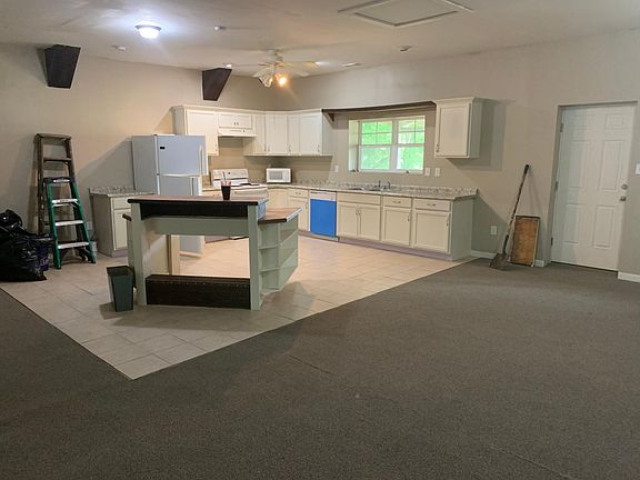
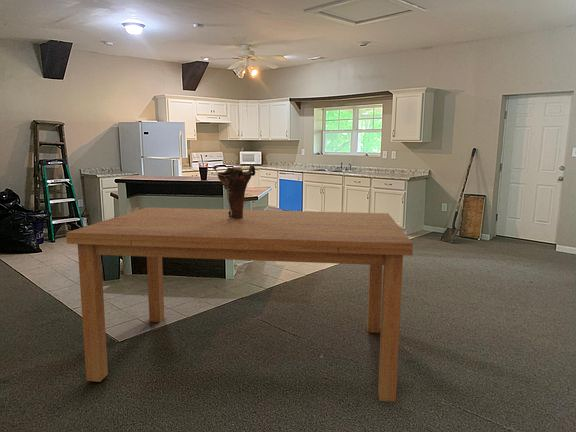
+ vase [211,163,256,219]
+ dining table [65,207,414,403]
